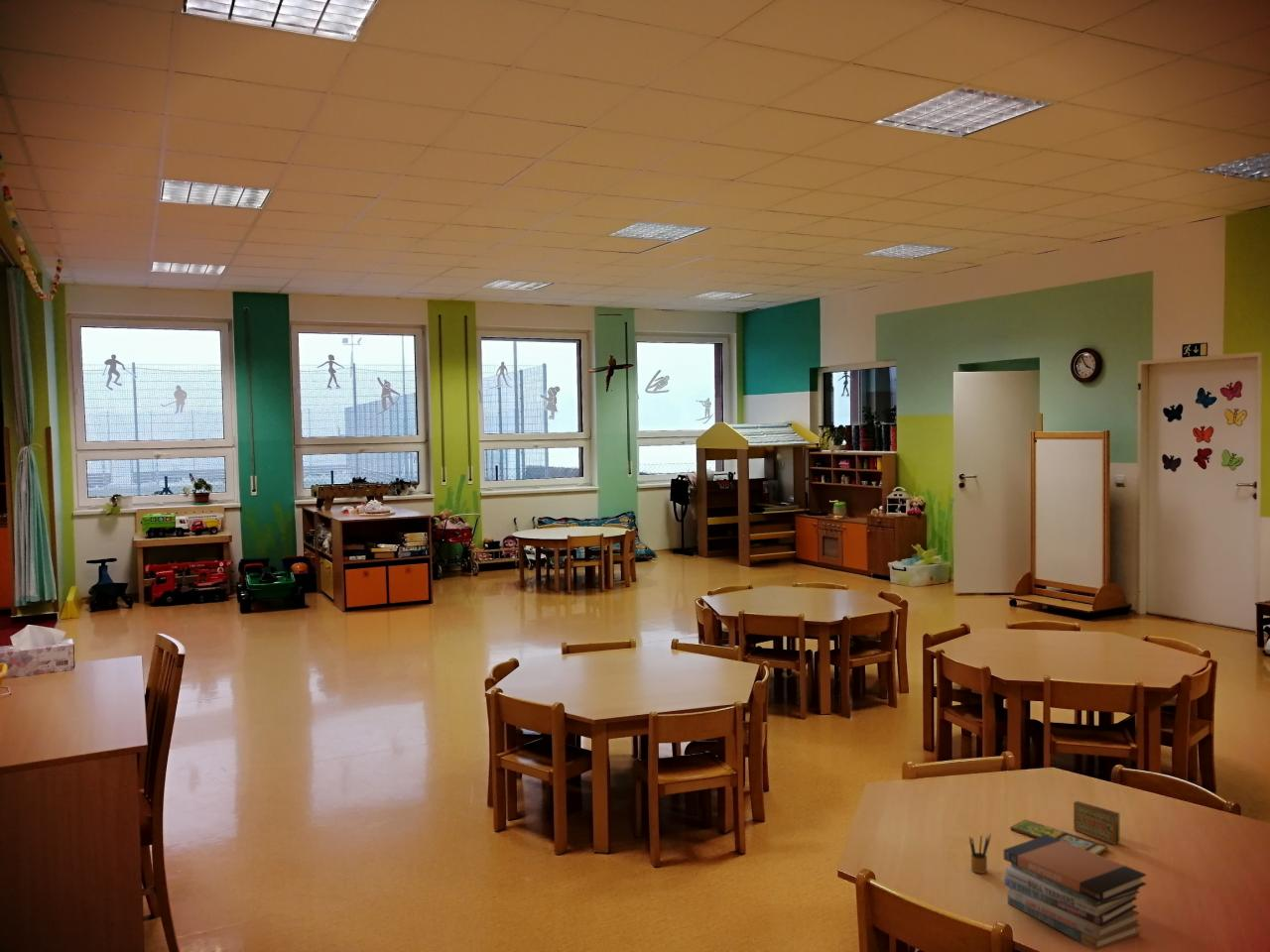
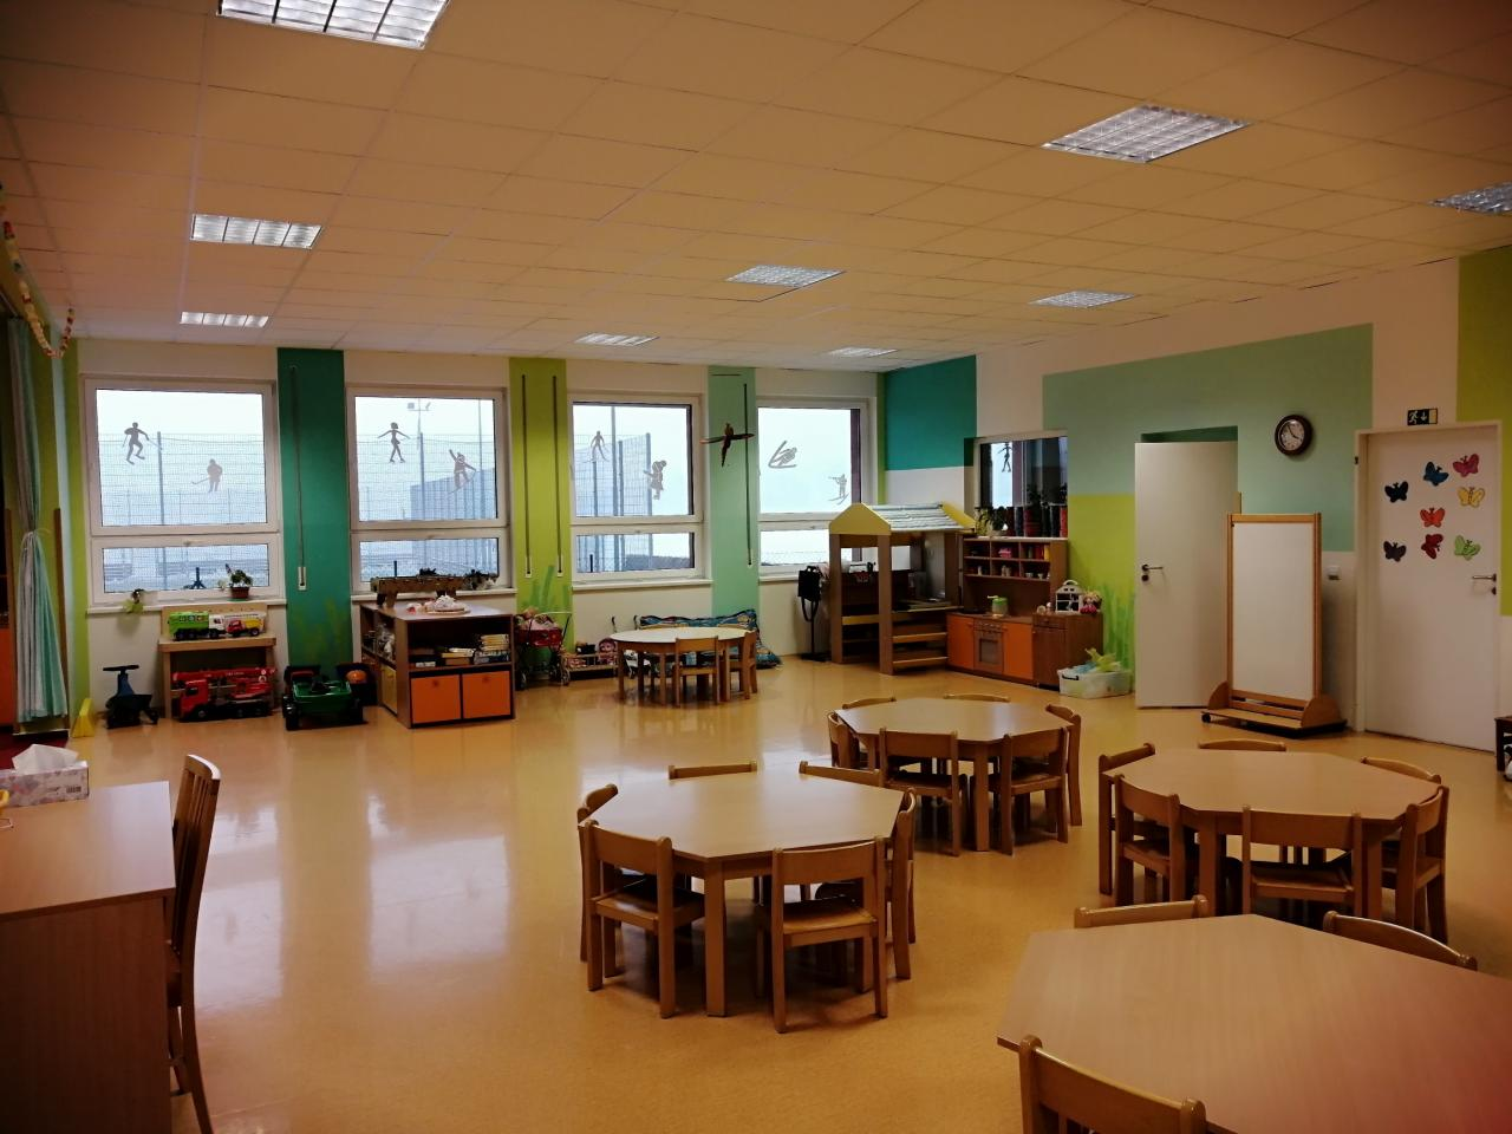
- book stack [1003,835,1147,952]
- board game [1009,800,1121,855]
- pencil box [968,832,992,875]
